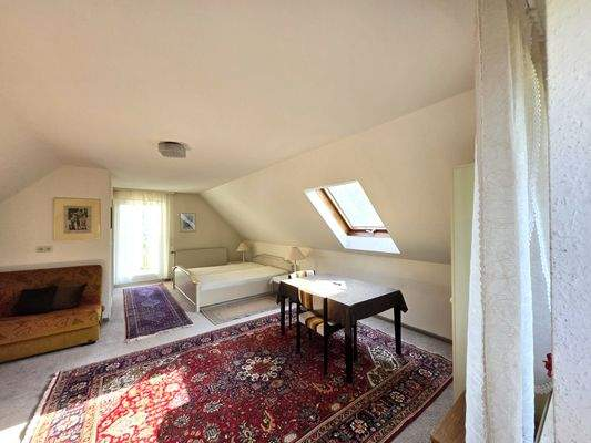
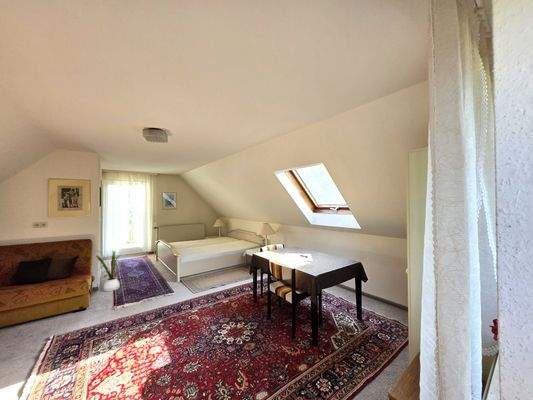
+ house plant [95,249,124,292]
